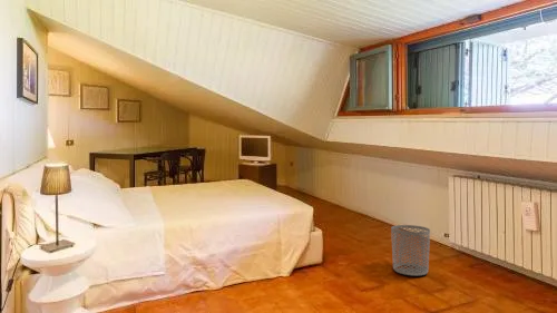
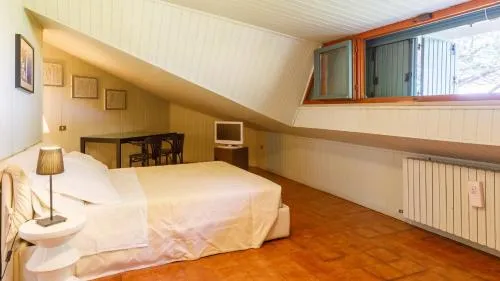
- waste bin [390,224,431,276]
